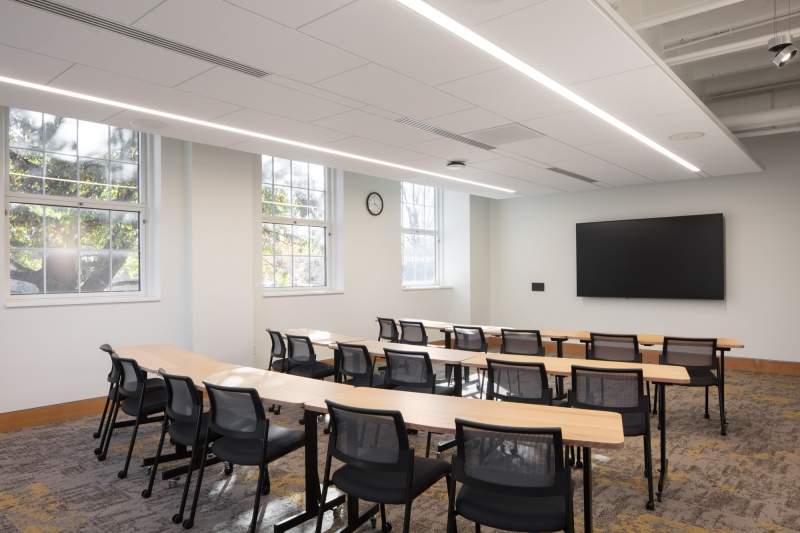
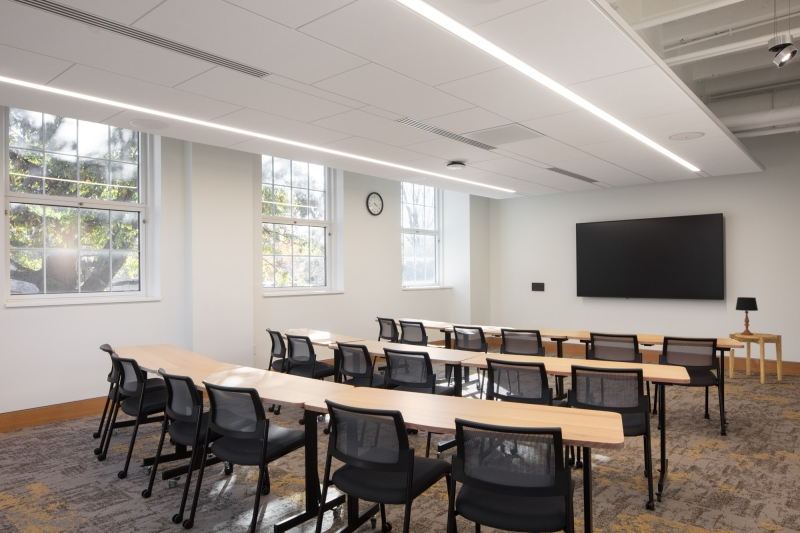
+ table lamp [735,296,759,335]
+ side table [728,332,783,385]
